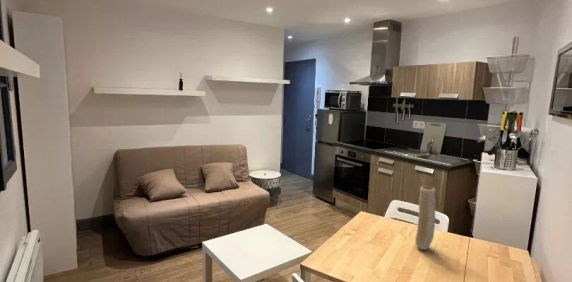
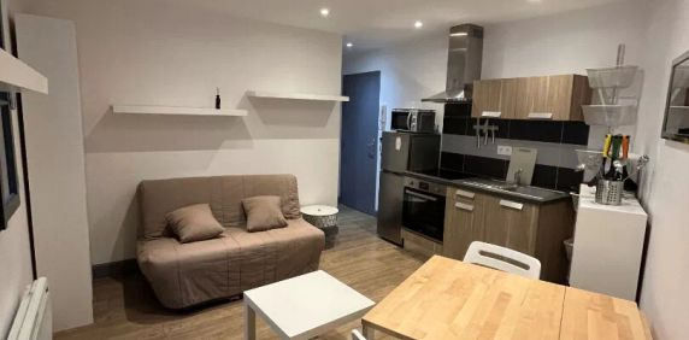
- vase [414,185,437,251]
